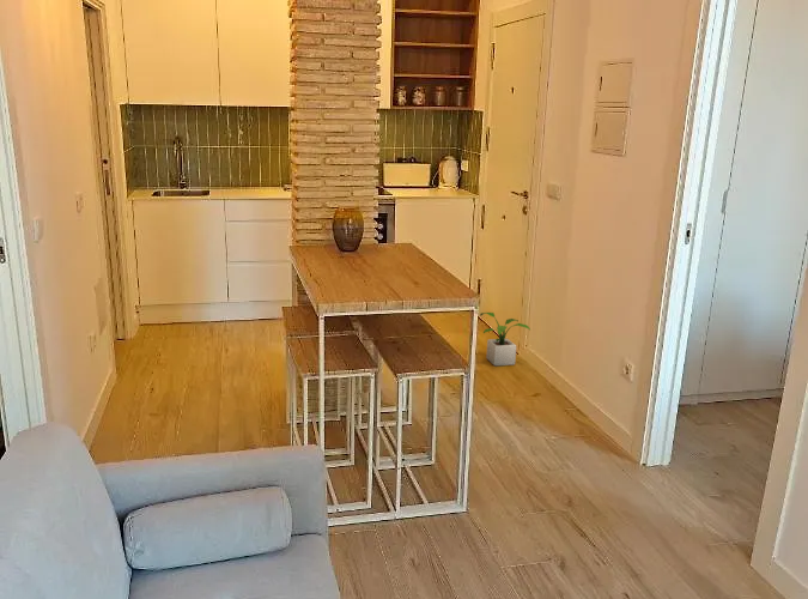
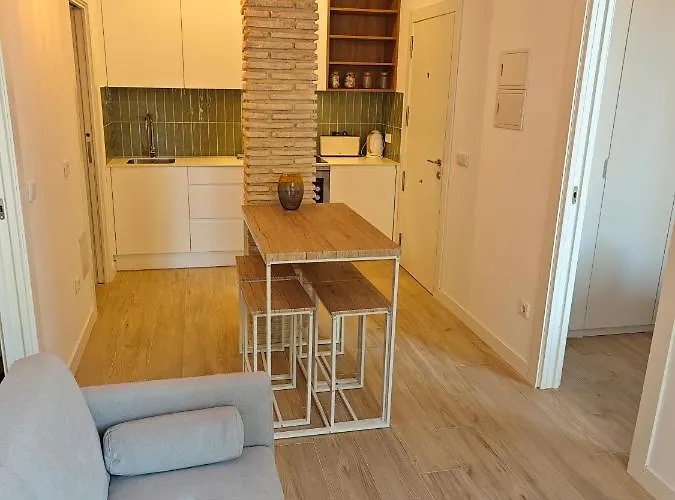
- potted plant [479,311,531,367]
